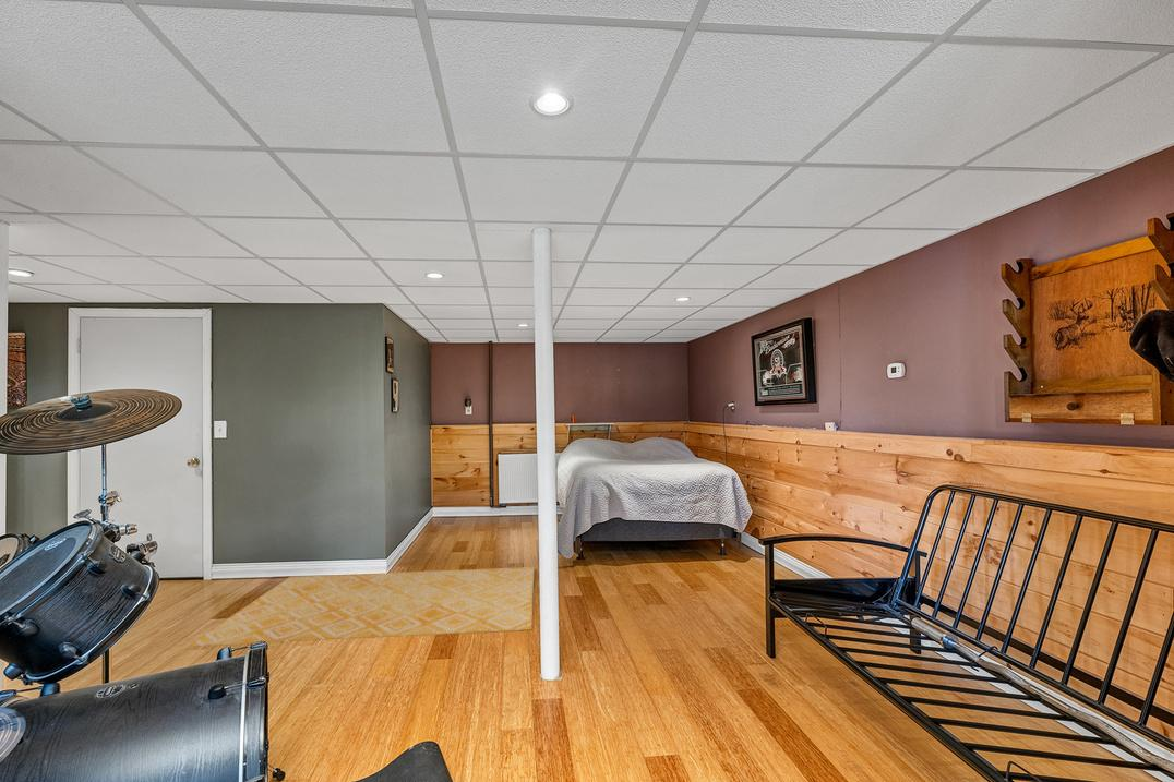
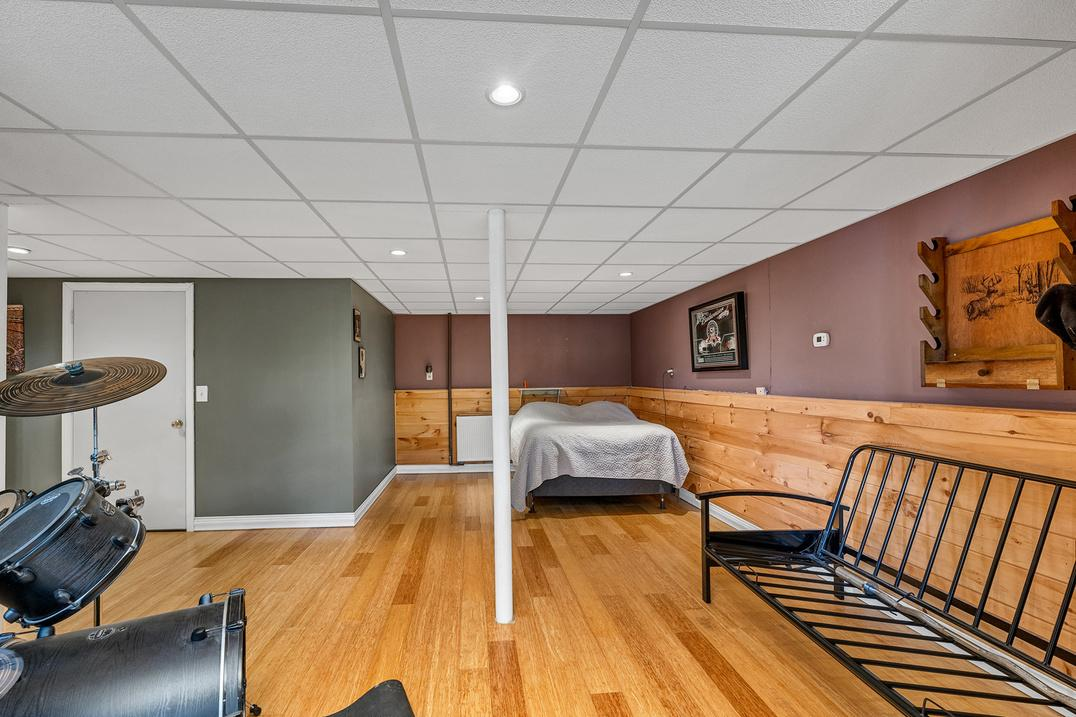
- rug [189,566,536,647]
